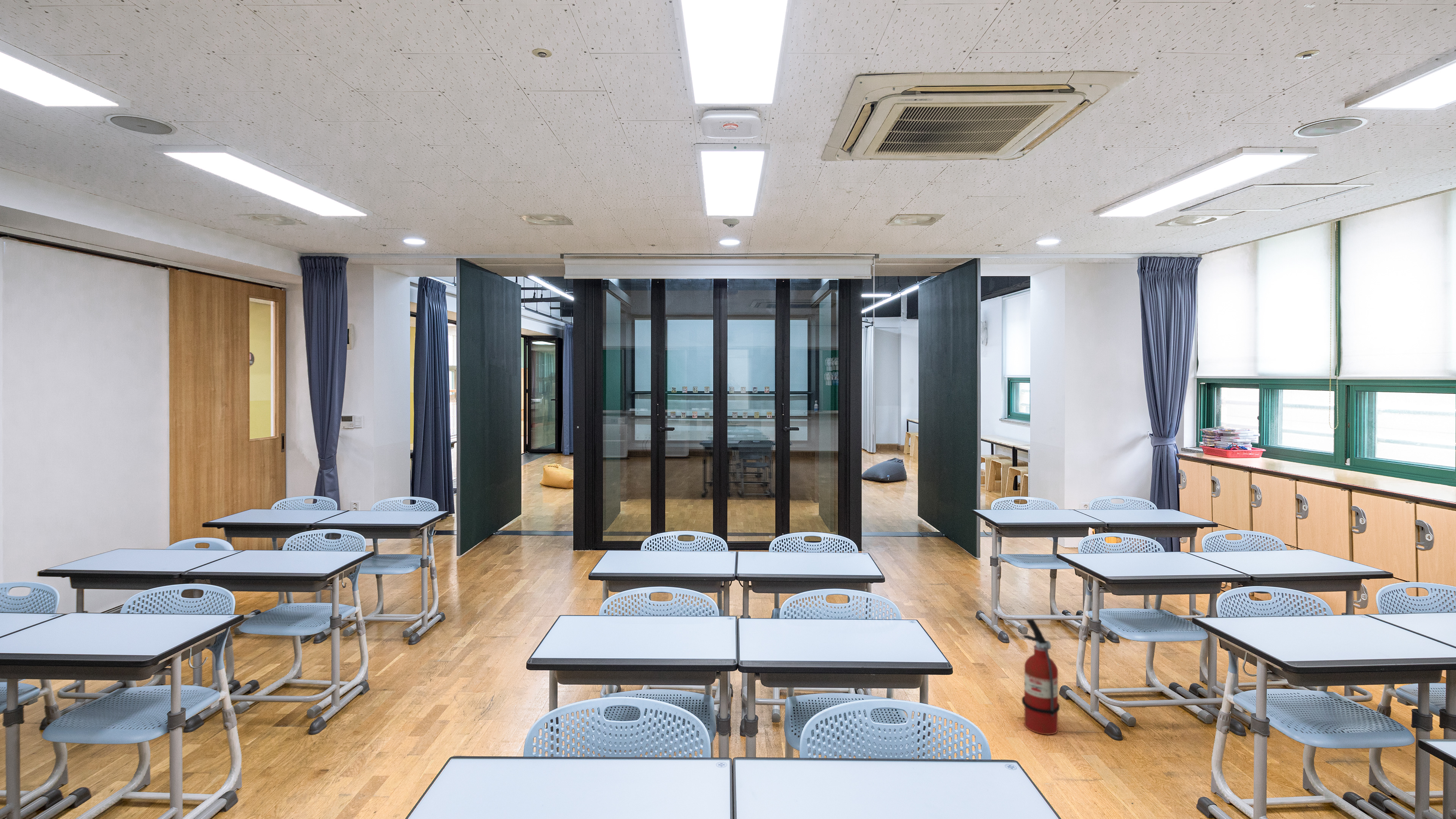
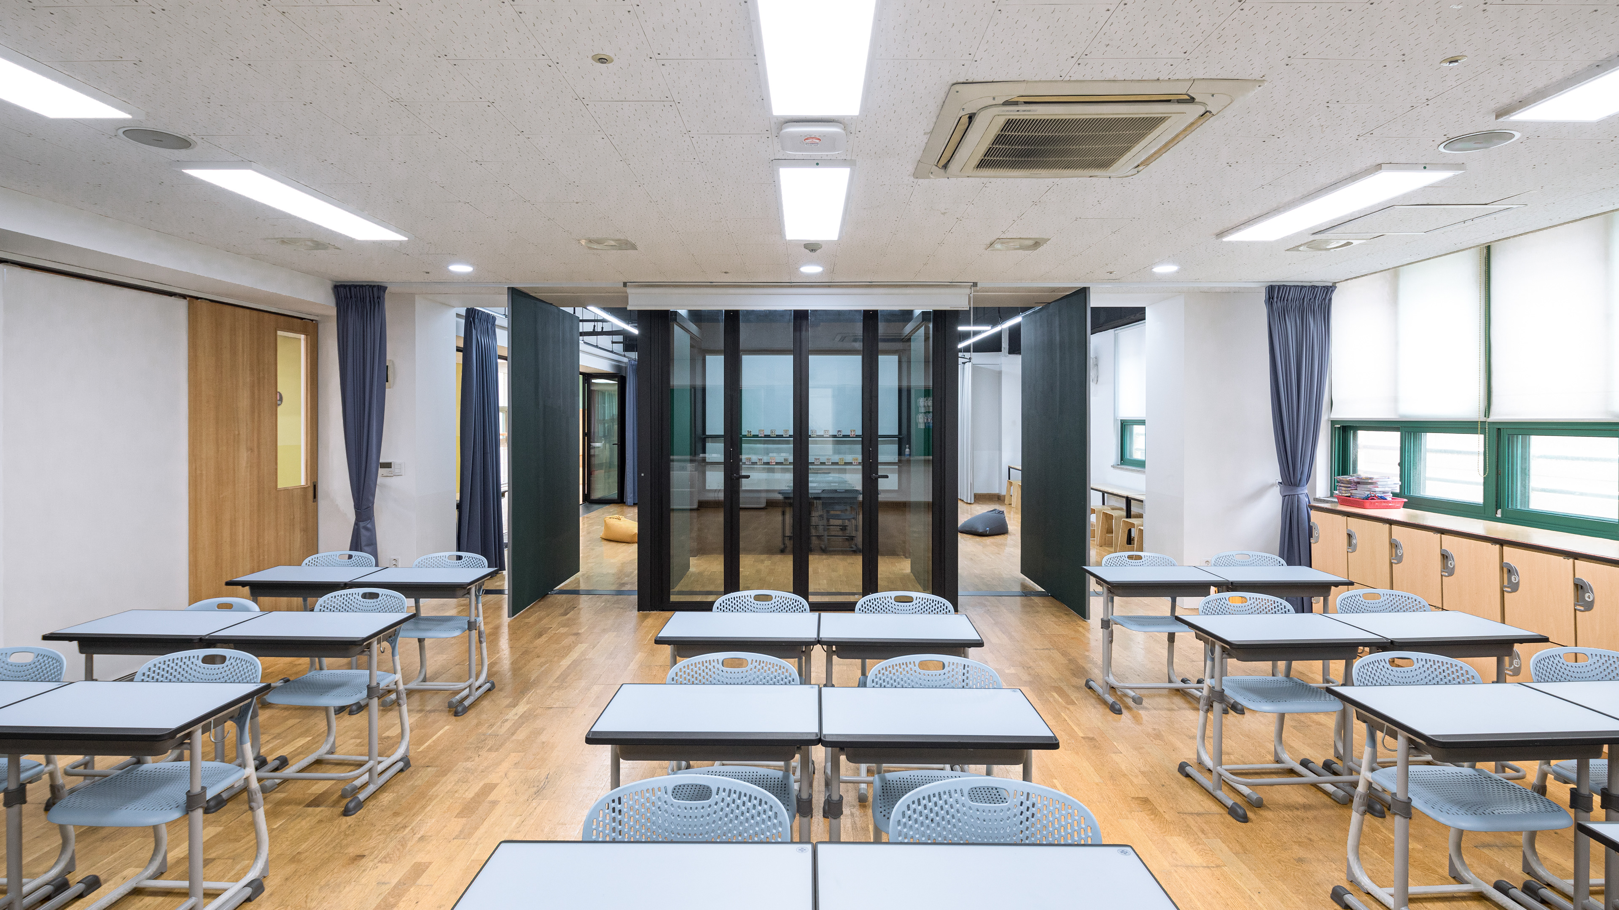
- fire extinguisher [1021,619,1060,735]
